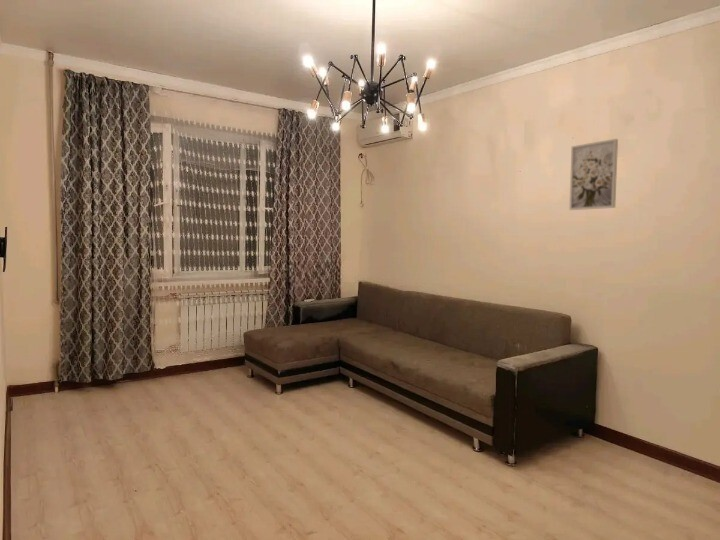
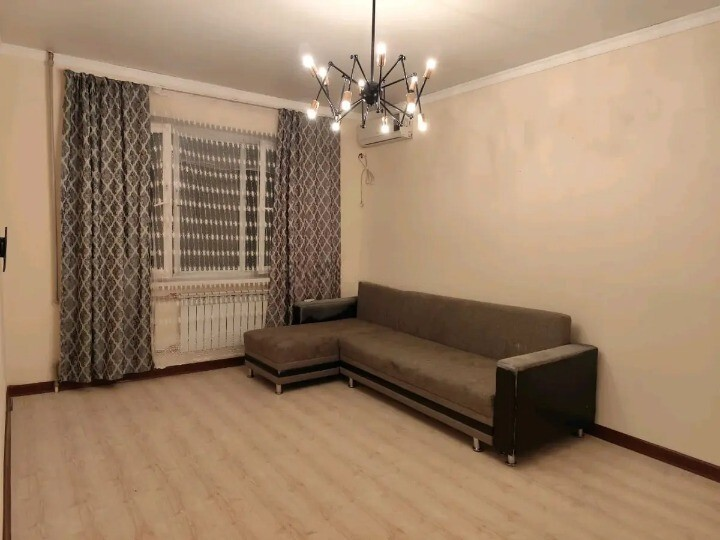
- wall art [568,138,619,211]
